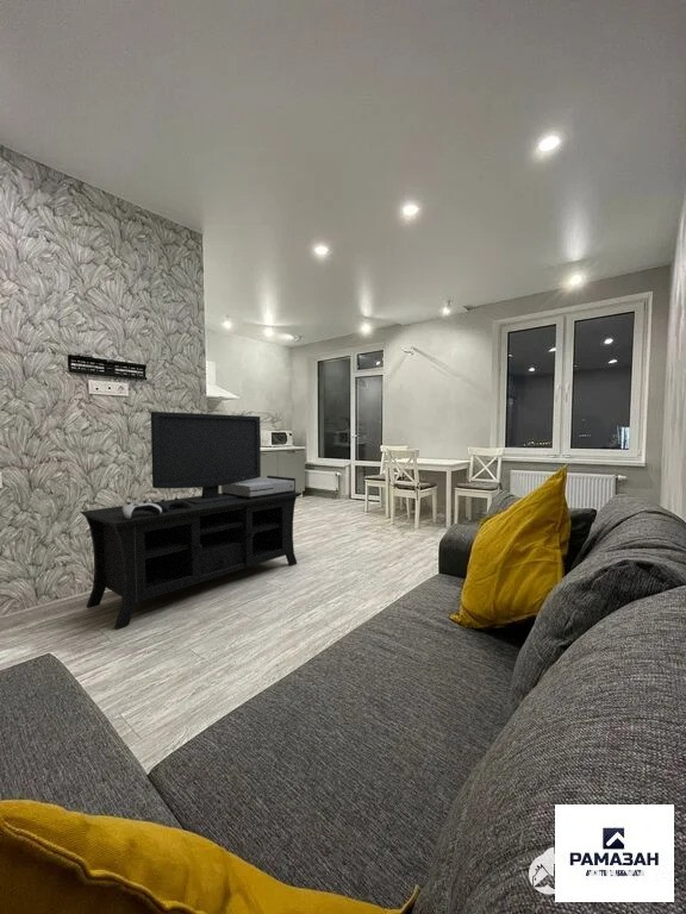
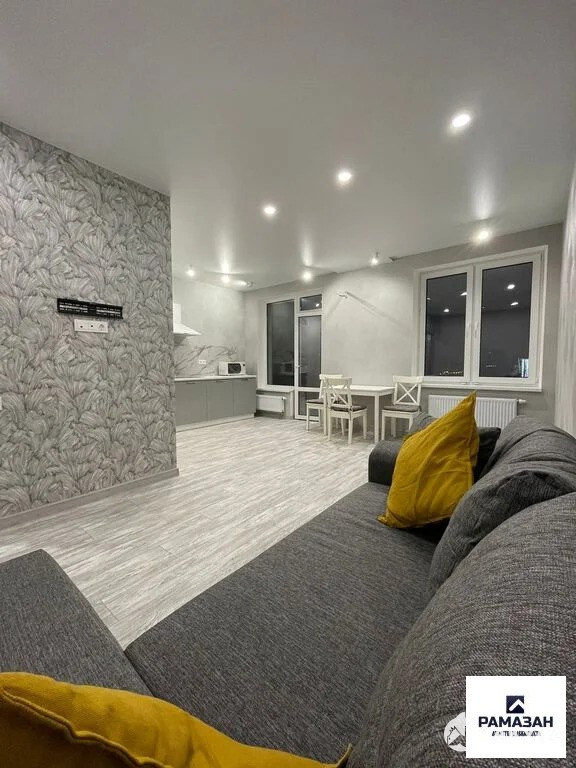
- media console [79,411,304,630]
